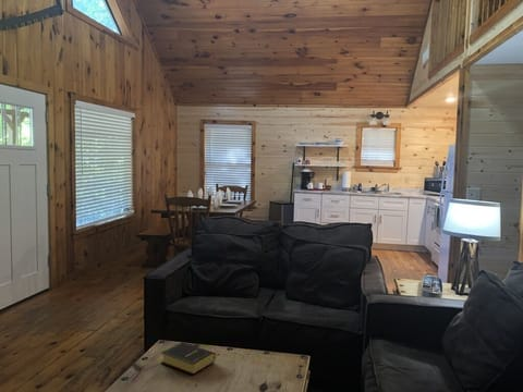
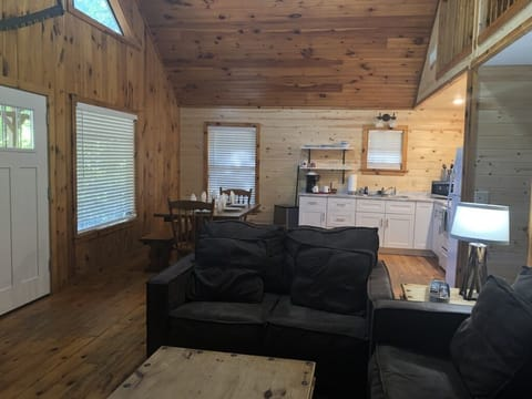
- book [160,341,217,376]
